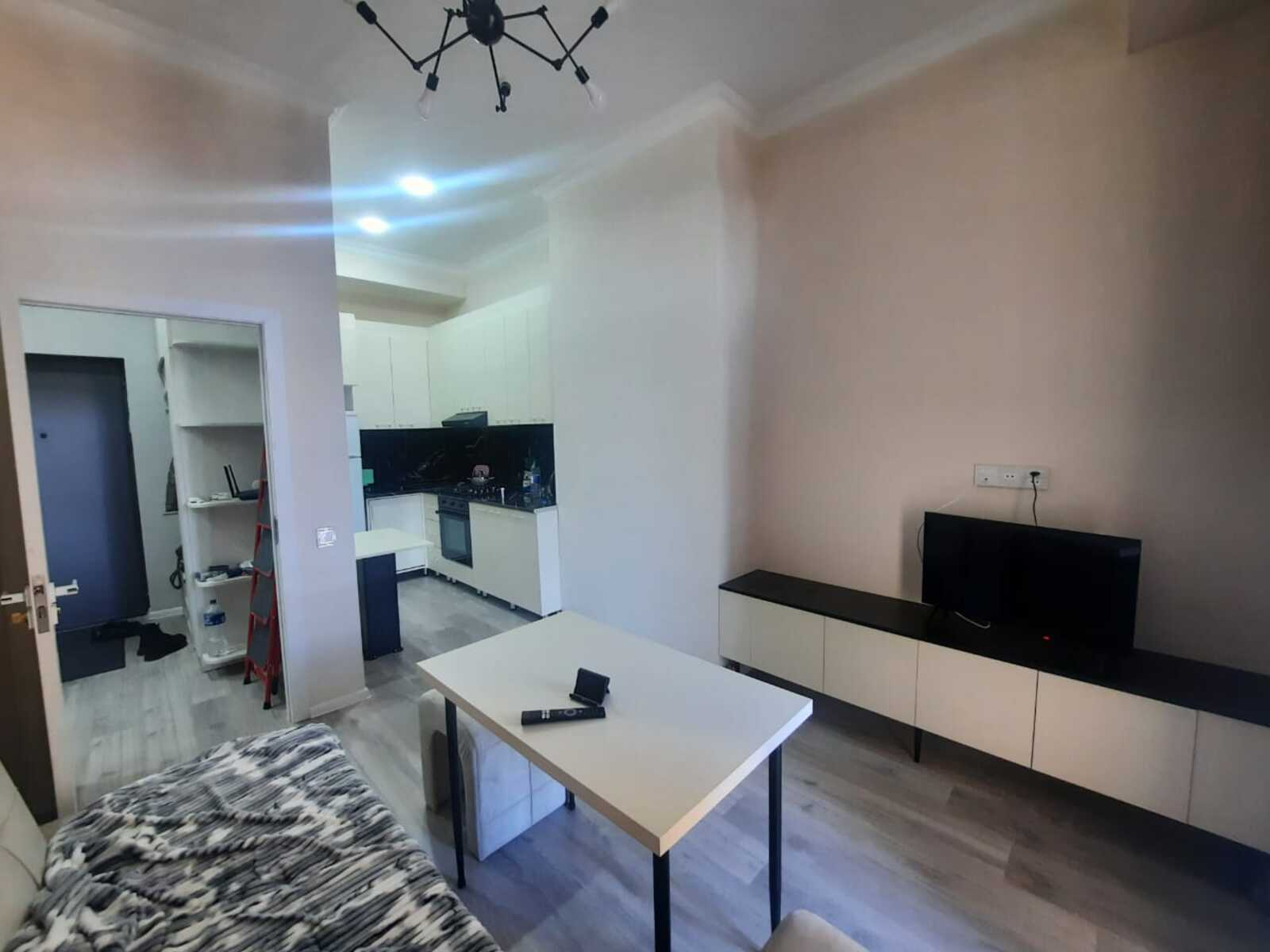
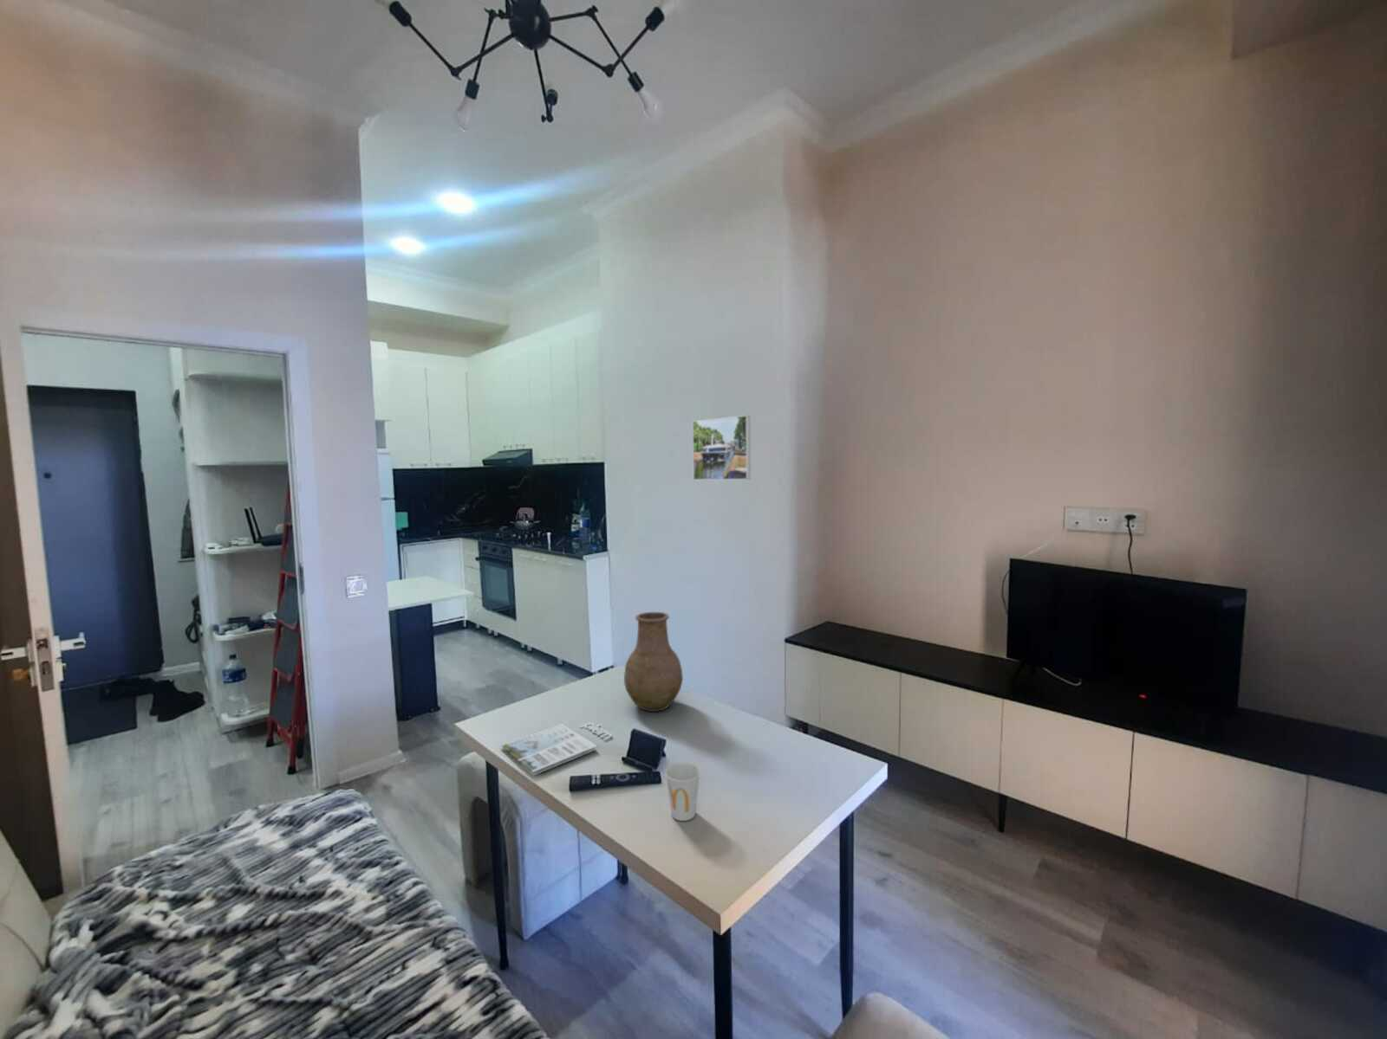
+ vase [624,611,684,713]
+ cup [664,762,701,822]
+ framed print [691,415,751,481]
+ magazine [500,722,613,777]
